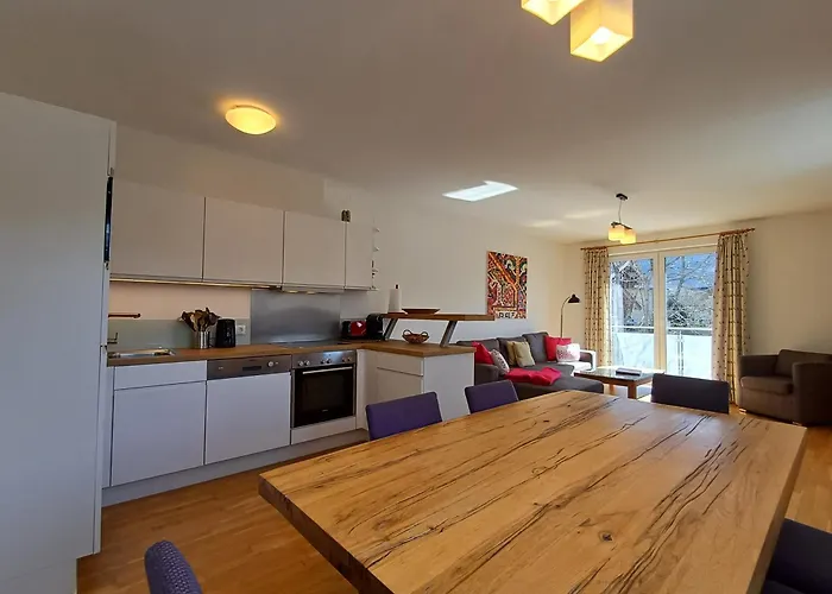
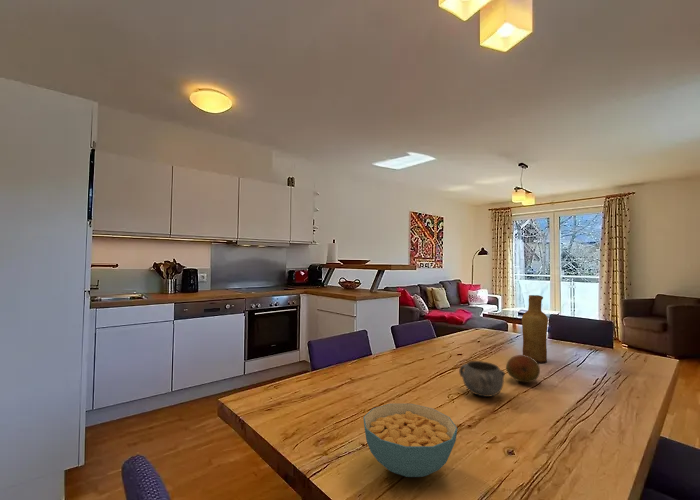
+ vase [521,294,549,364]
+ decorative bowl [458,360,506,398]
+ fruit [505,354,541,383]
+ cereal bowl [362,403,458,478]
